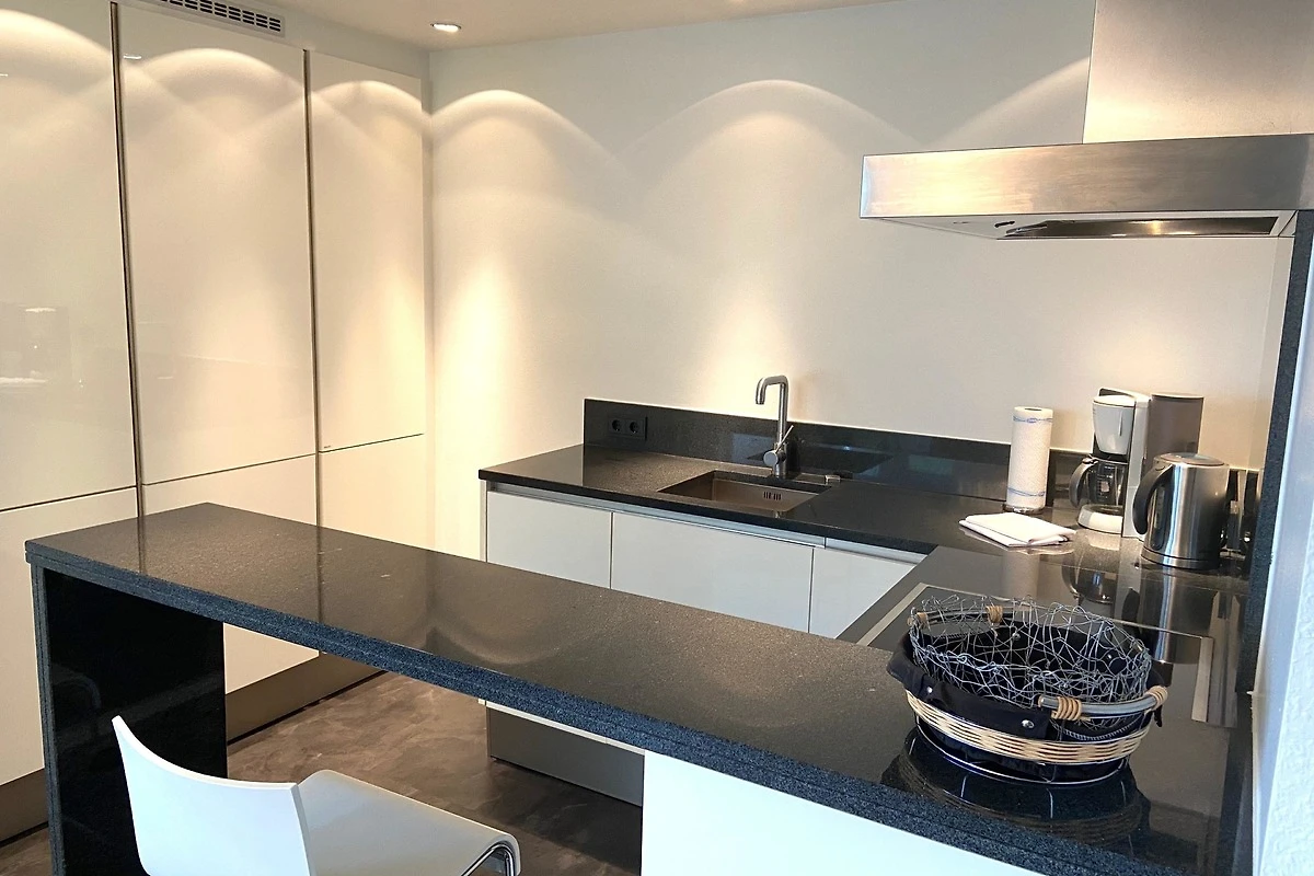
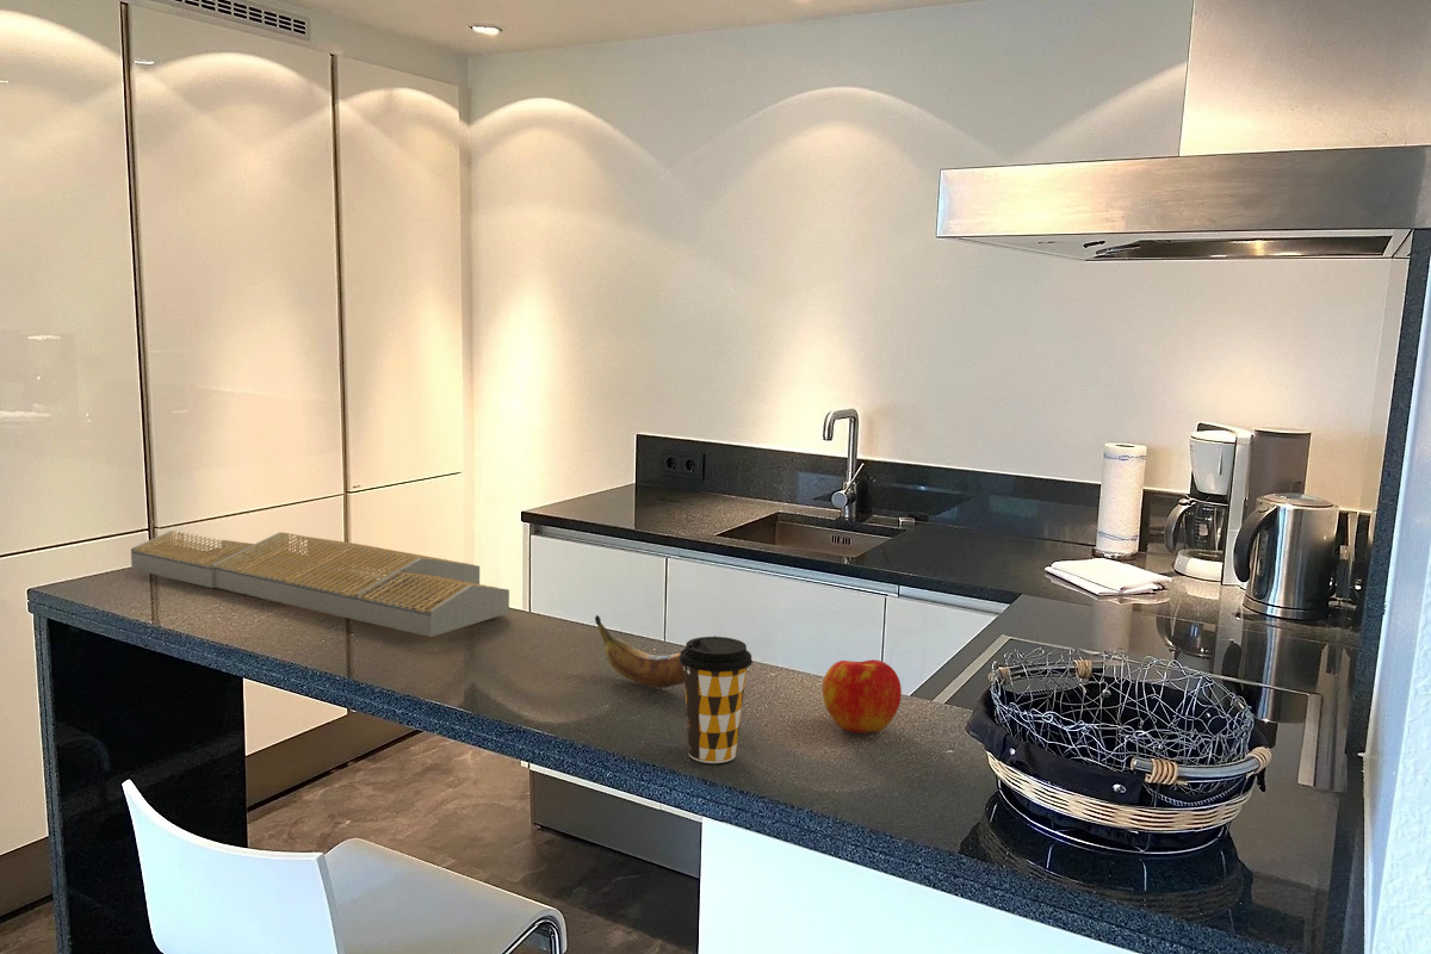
+ banana [594,614,717,689]
+ apple [822,658,903,735]
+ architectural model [130,529,510,638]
+ coffee cup [680,636,754,764]
